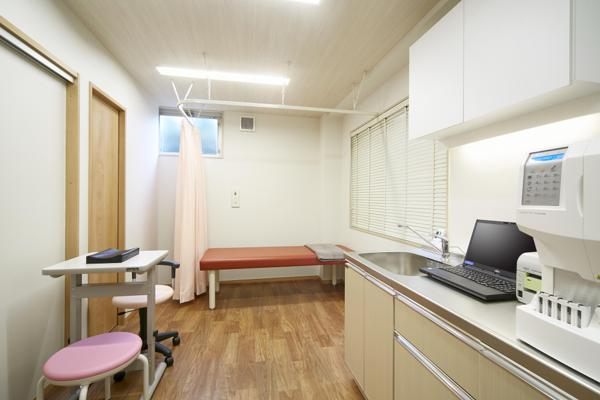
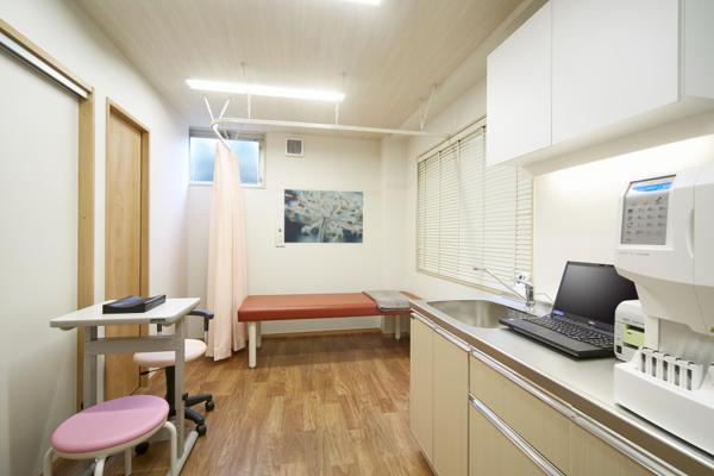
+ wall art [283,188,364,244]
